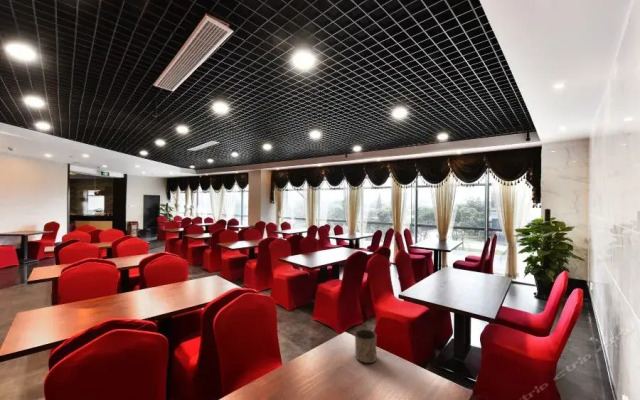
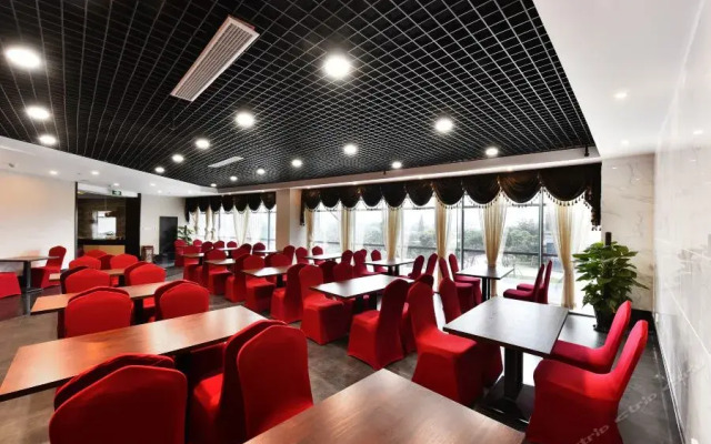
- cup [354,328,377,364]
